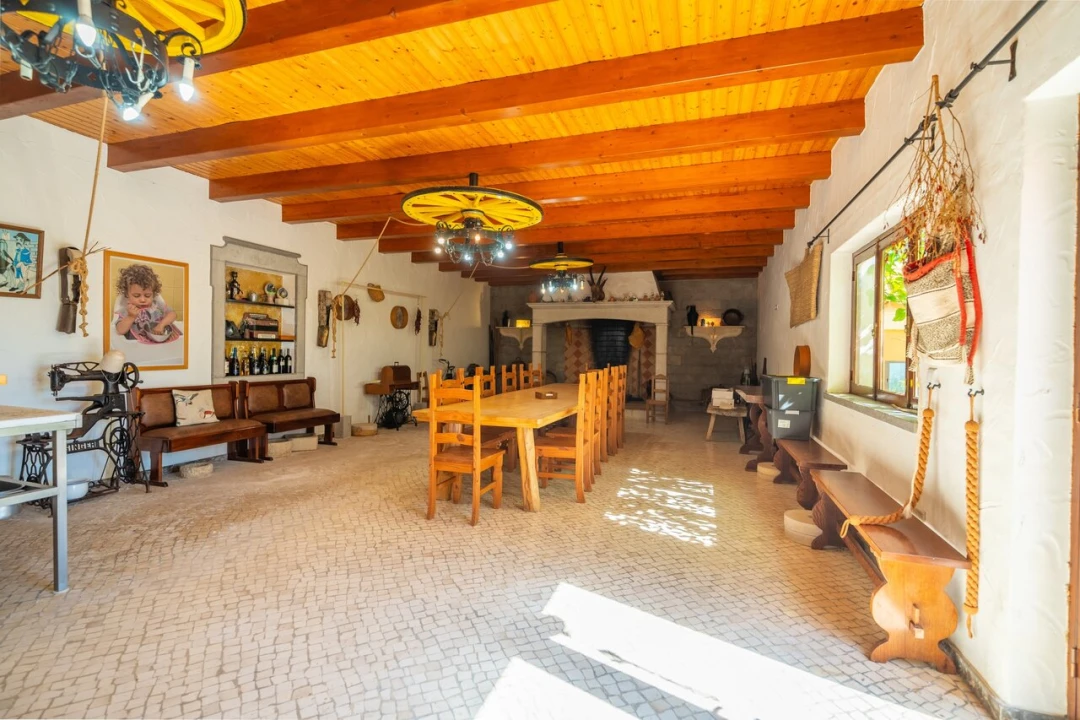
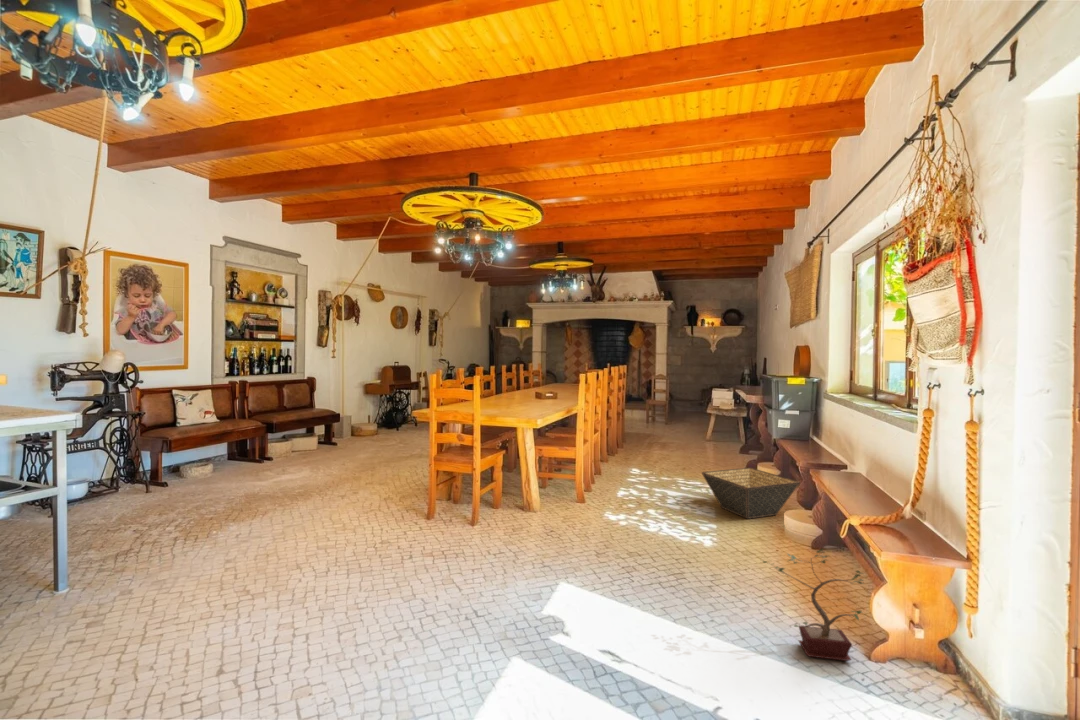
+ potted plant [760,548,865,662]
+ basket [700,467,801,520]
